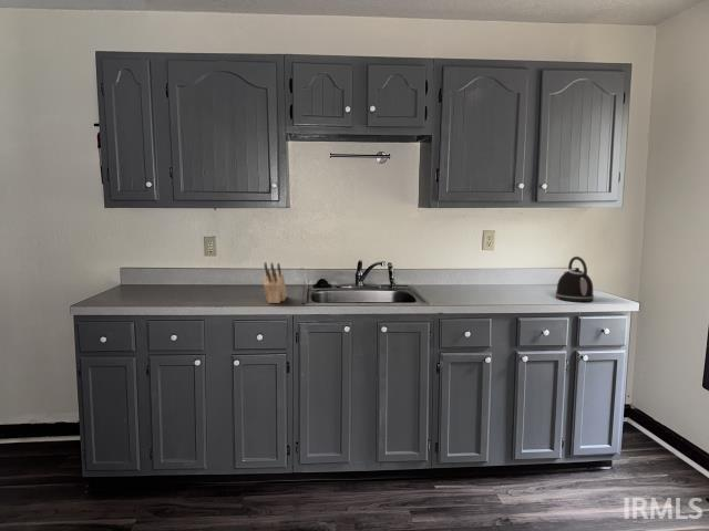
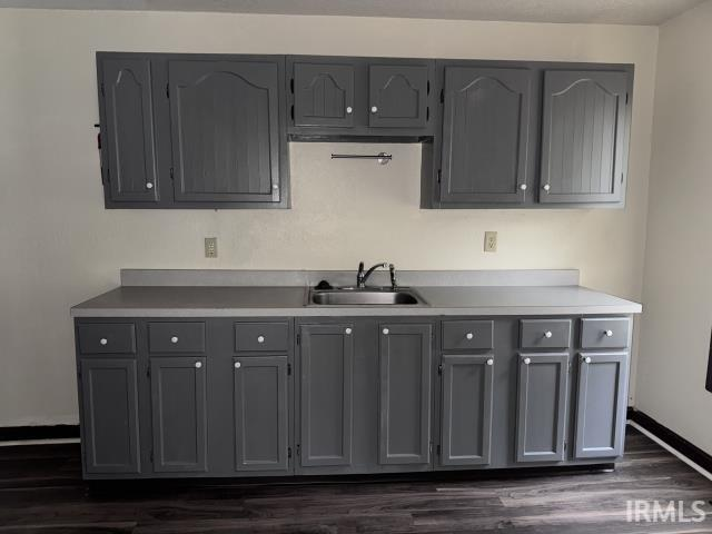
- kettle [554,256,595,303]
- knife block [263,261,288,304]
